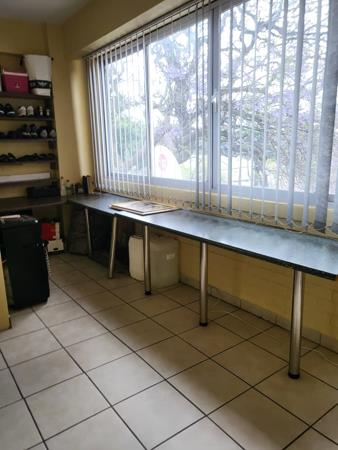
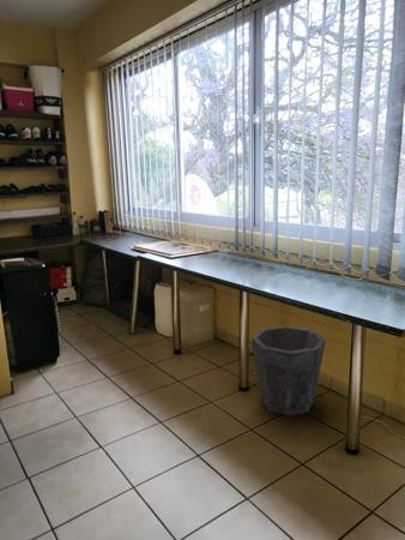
+ waste bin [250,324,327,416]
